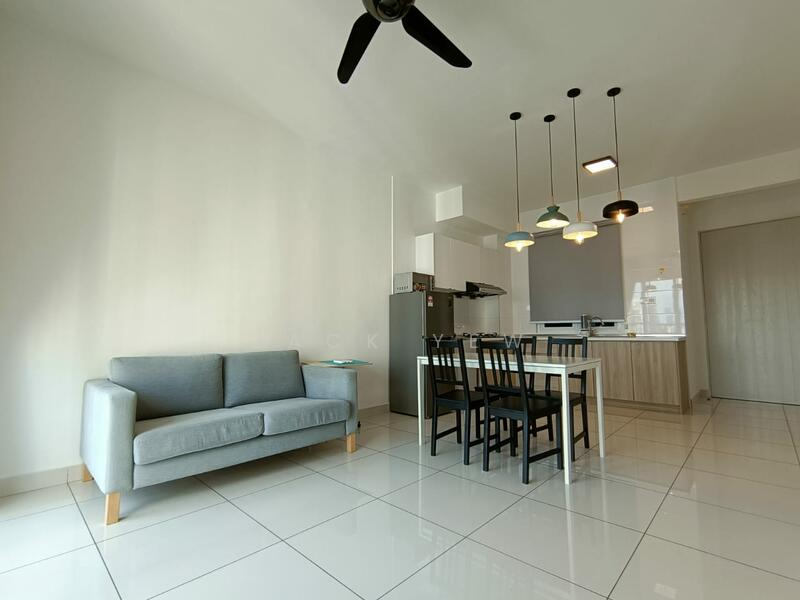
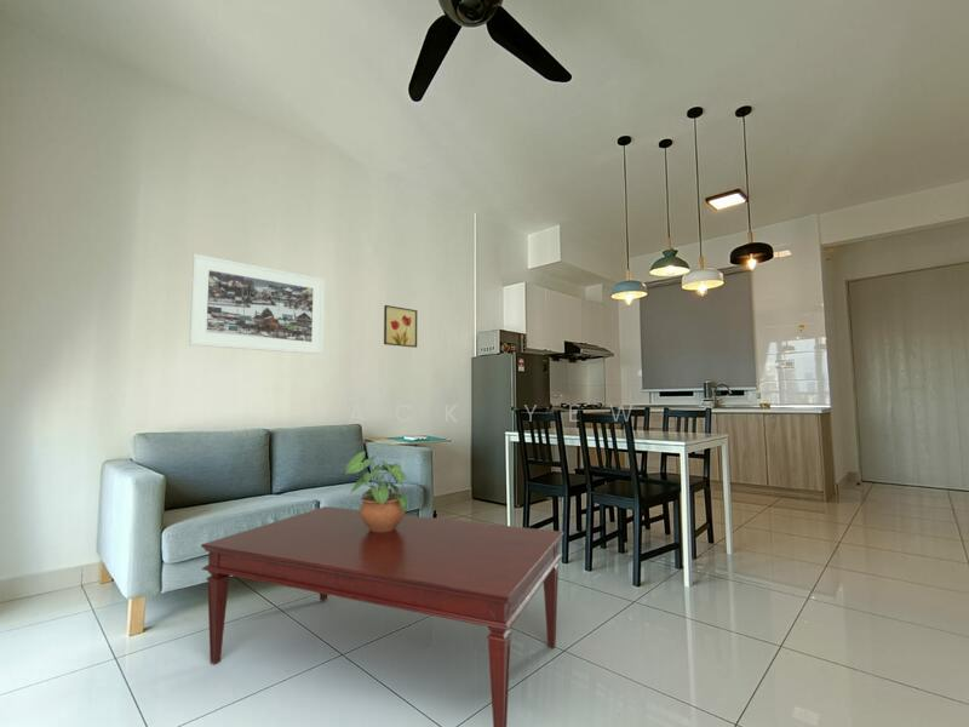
+ potted plant [344,450,408,532]
+ wall art [383,304,418,349]
+ coffee table [200,505,564,727]
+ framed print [188,253,326,355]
